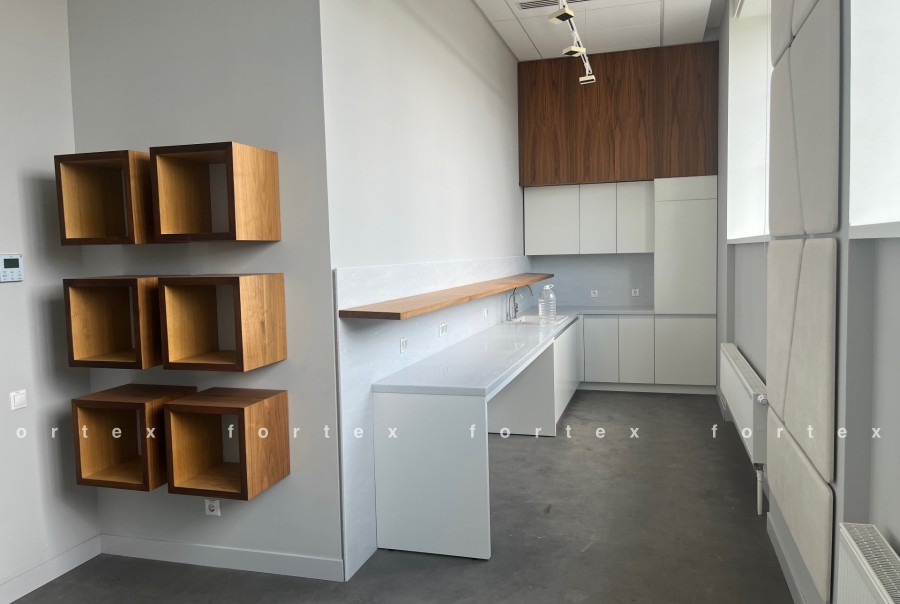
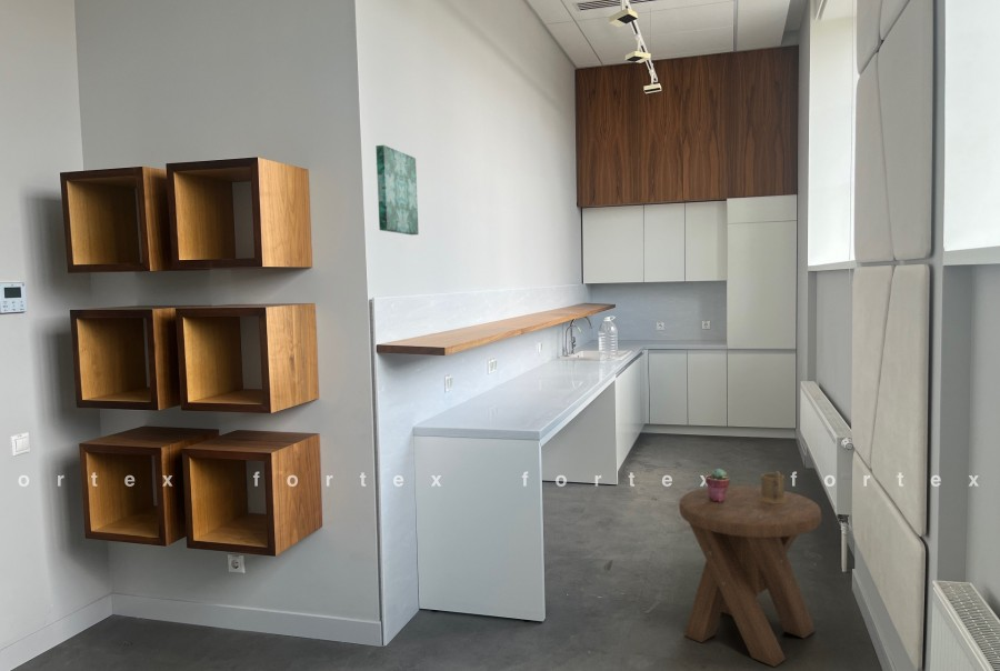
+ wall art [374,144,420,237]
+ mug [759,470,787,502]
+ music stool [678,484,822,668]
+ potted succulent [704,468,731,501]
